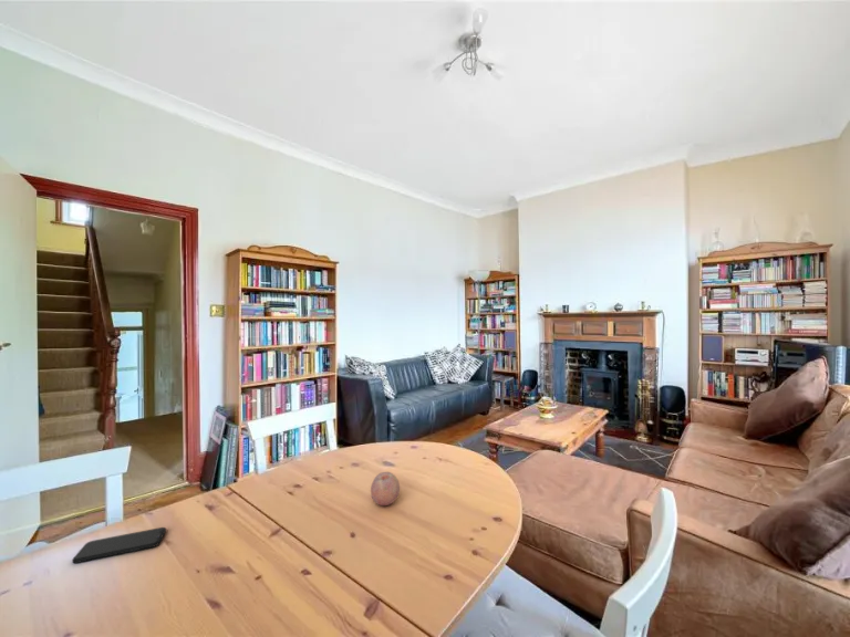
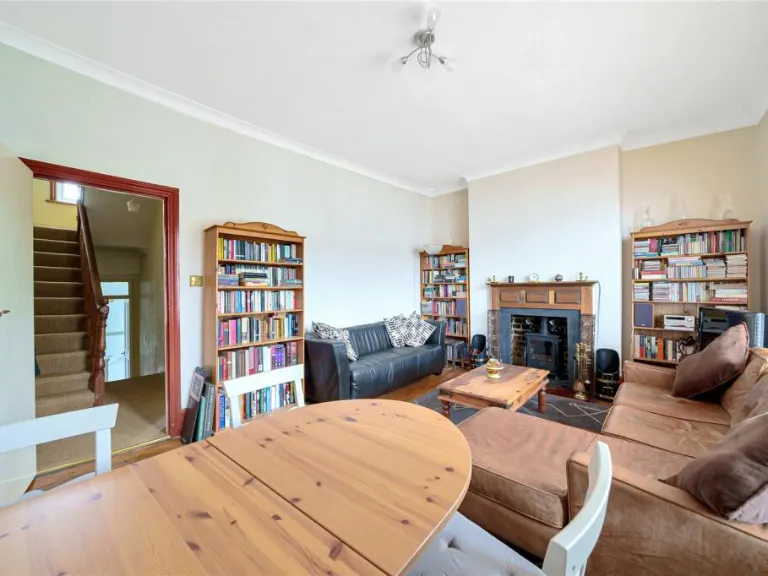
- fruit [370,471,401,507]
- smartphone [71,526,167,564]
